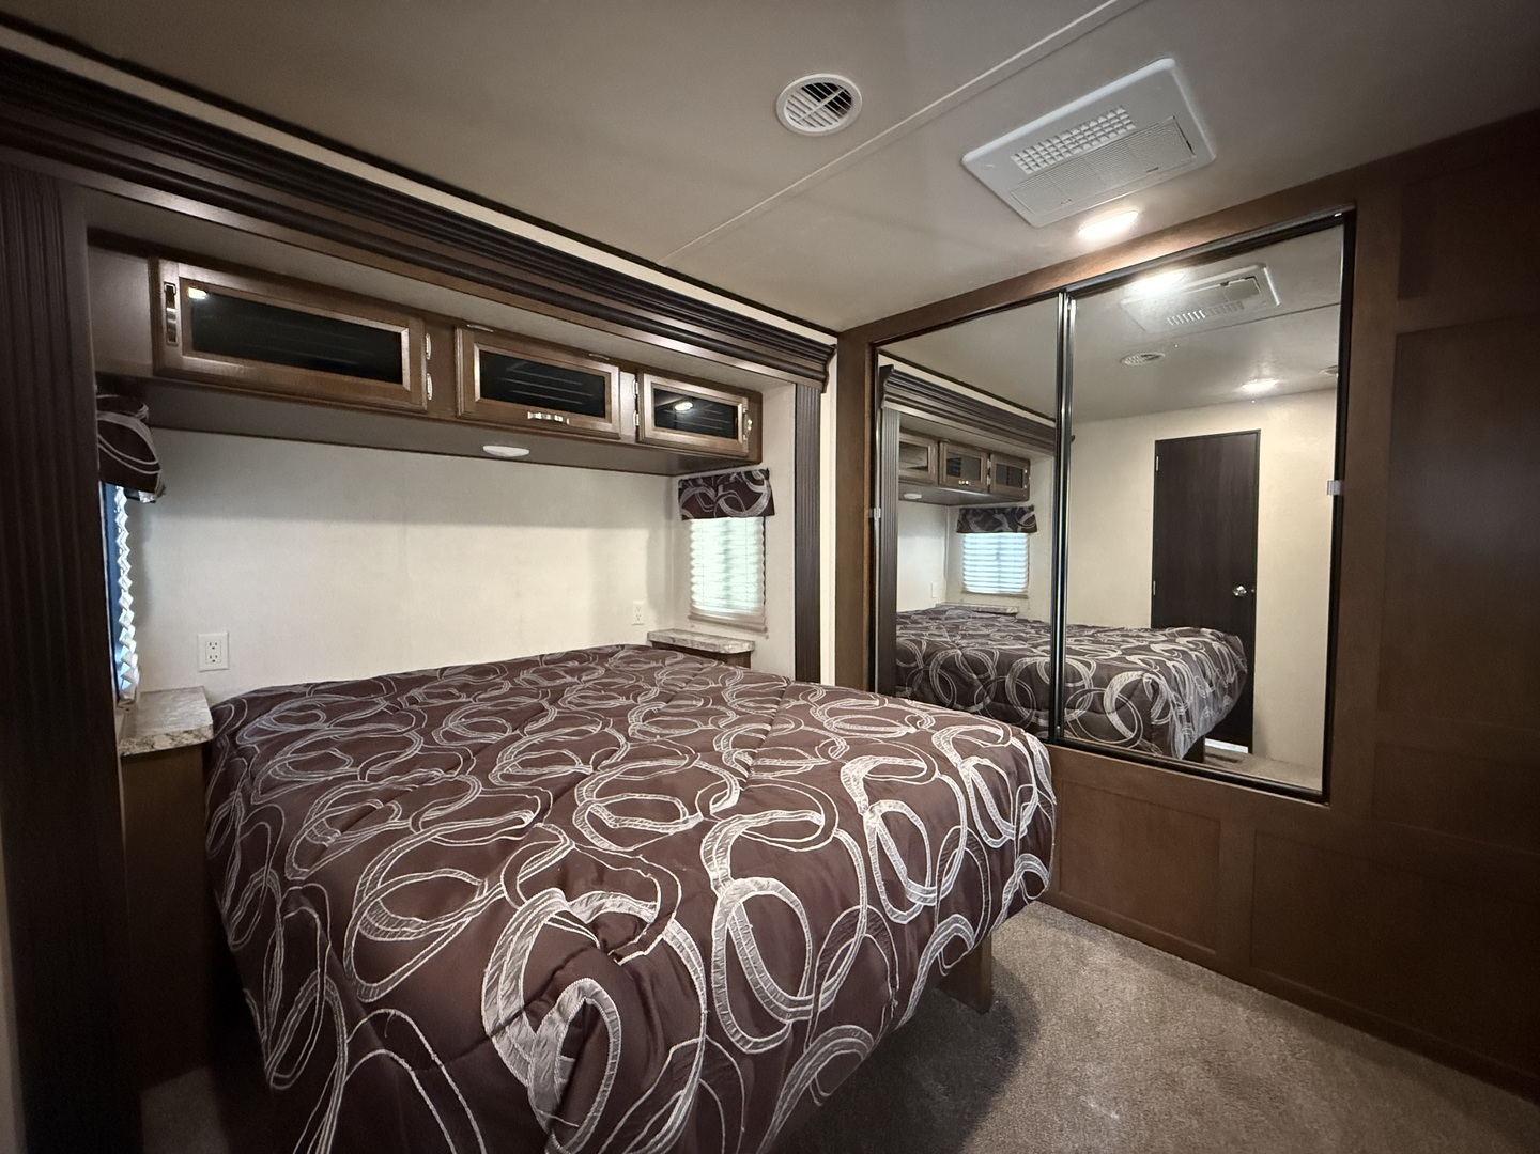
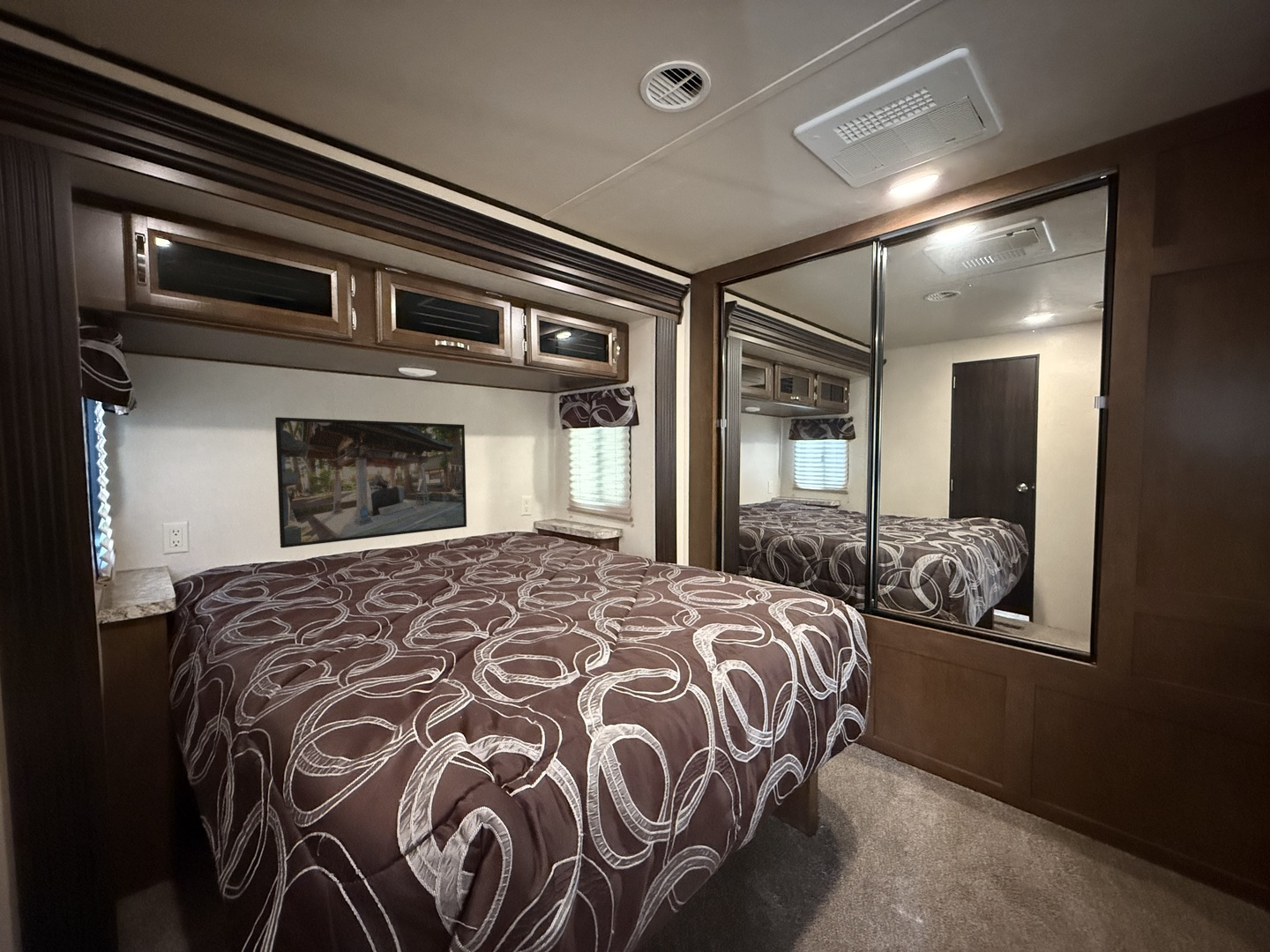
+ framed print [274,416,467,548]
